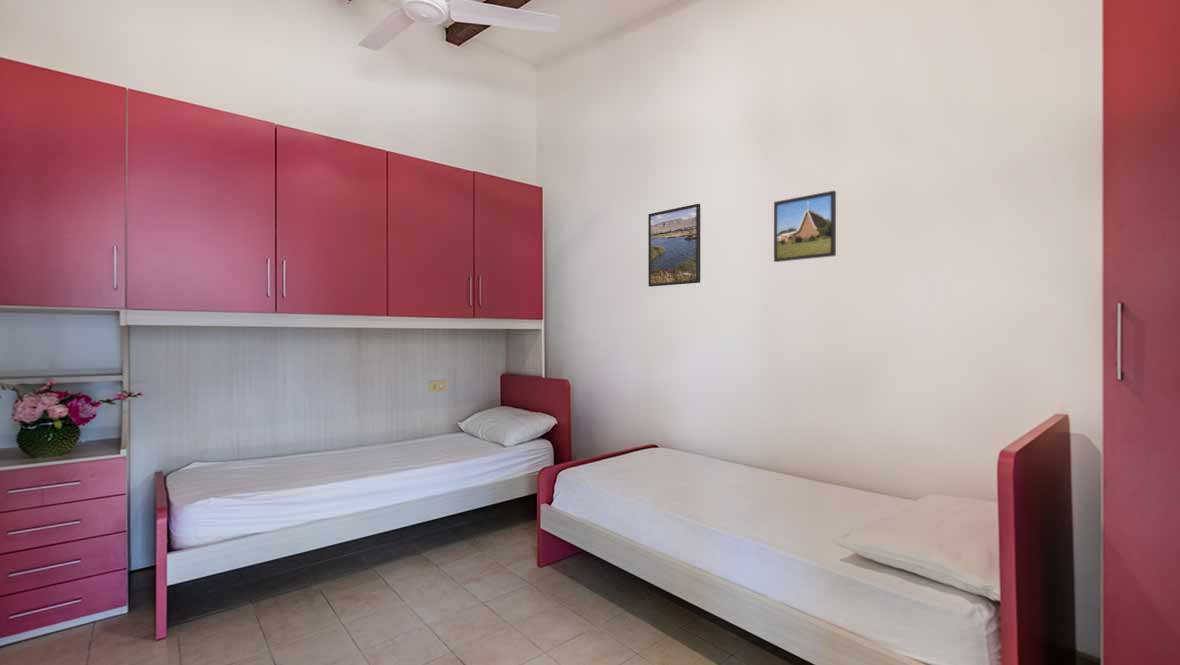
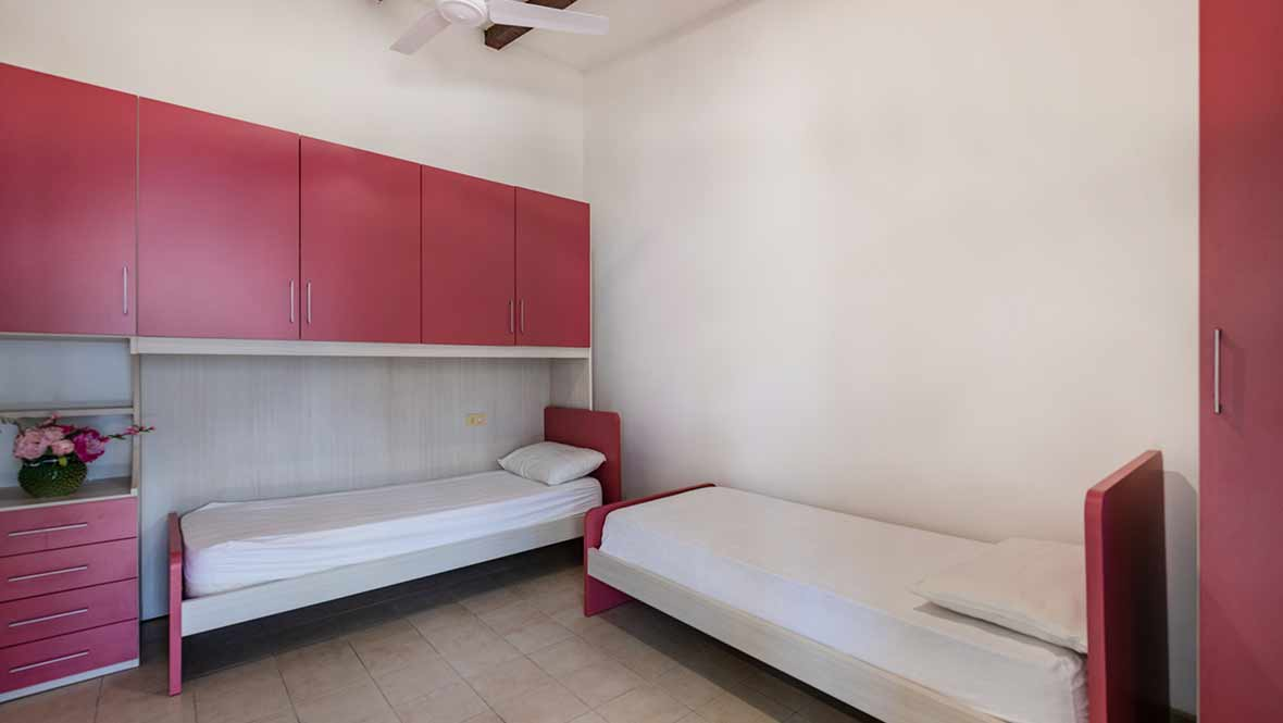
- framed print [773,190,837,263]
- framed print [647,203,701,288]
